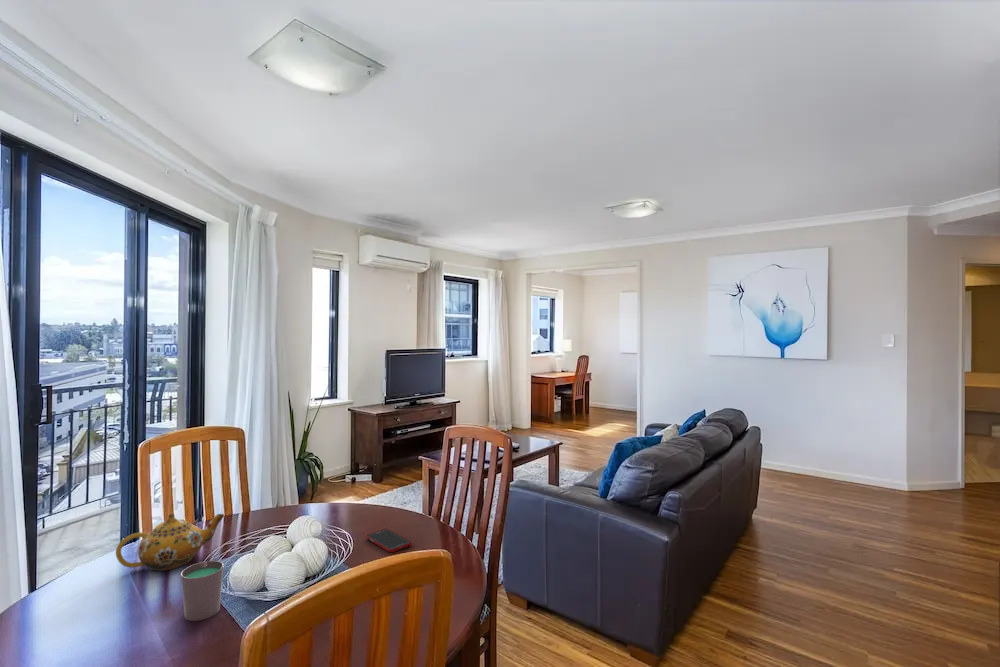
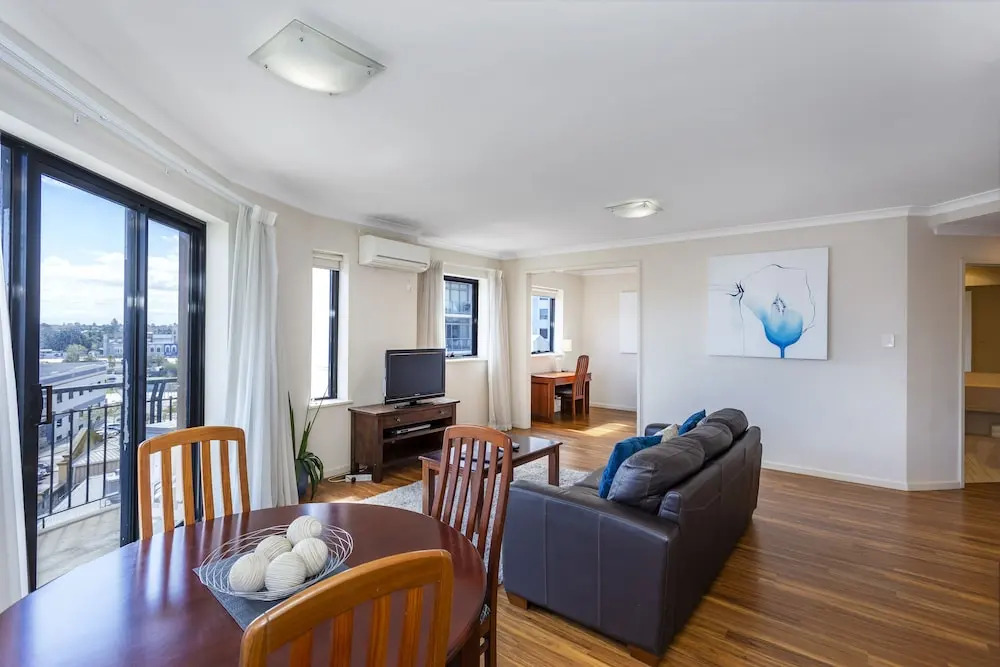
- cell phone [365,528,413,553]
- cup [180,560,225,622]
- teapot [115,513,225,572]
